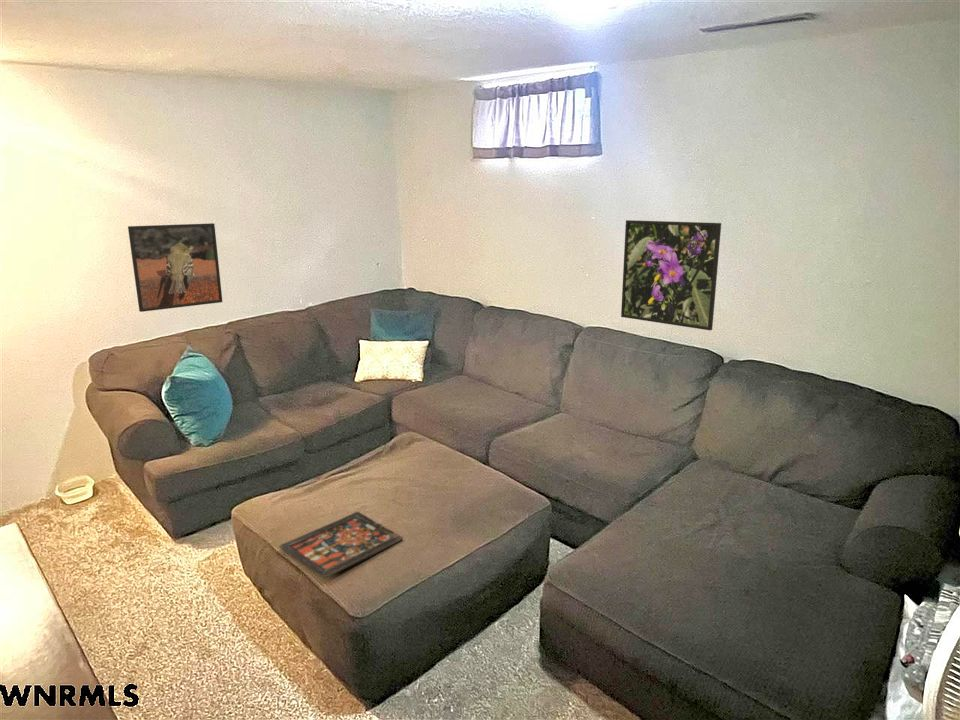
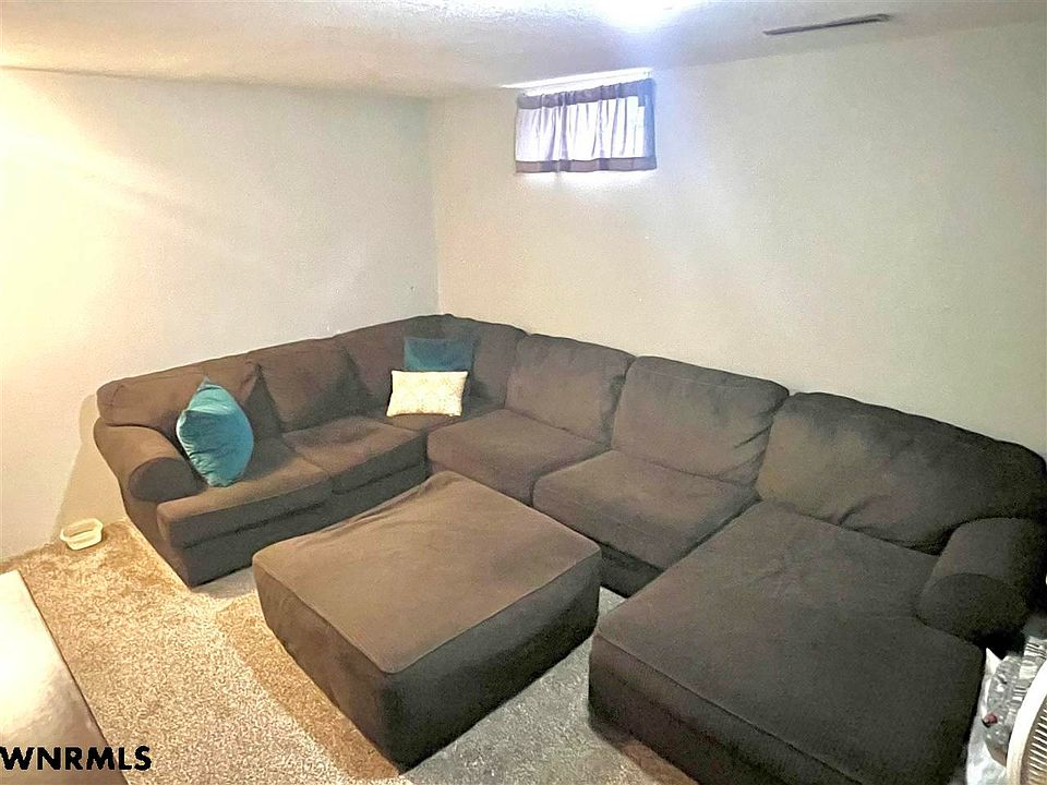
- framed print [620,219,722,331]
- board game [278,511,404,580]
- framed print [127,222,223,313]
